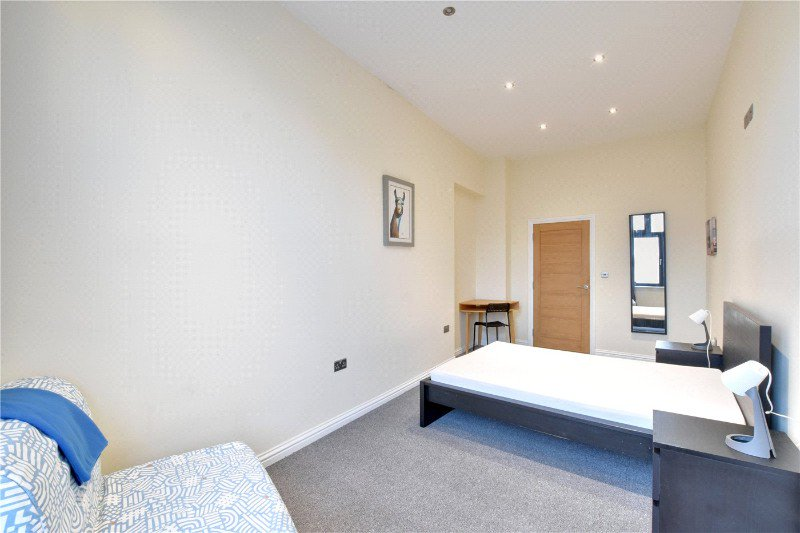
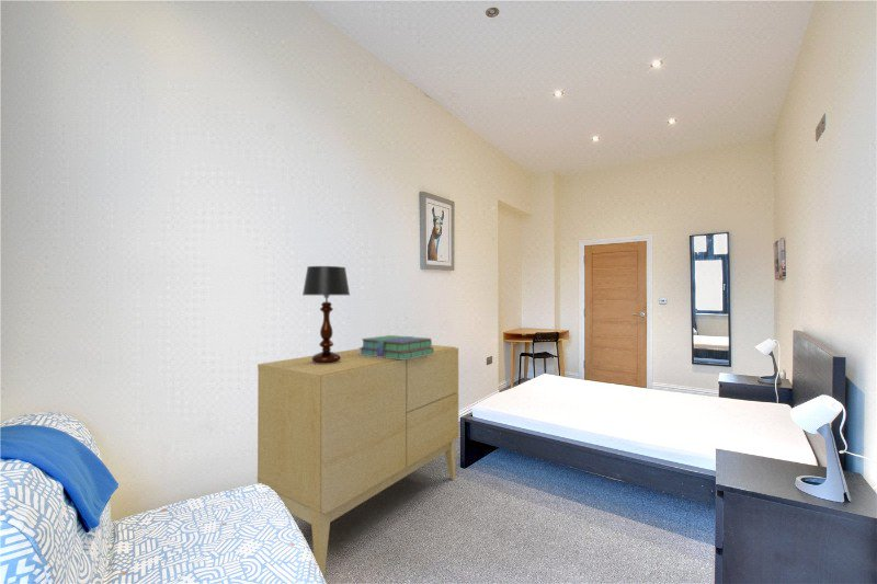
+ stack of books [357,334,434,359]
+ table lamp [301,265,351,364]
+ sideboard [257,344,459,579]
